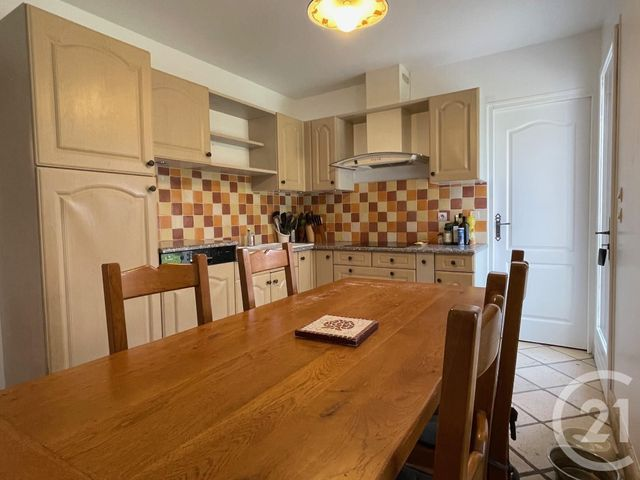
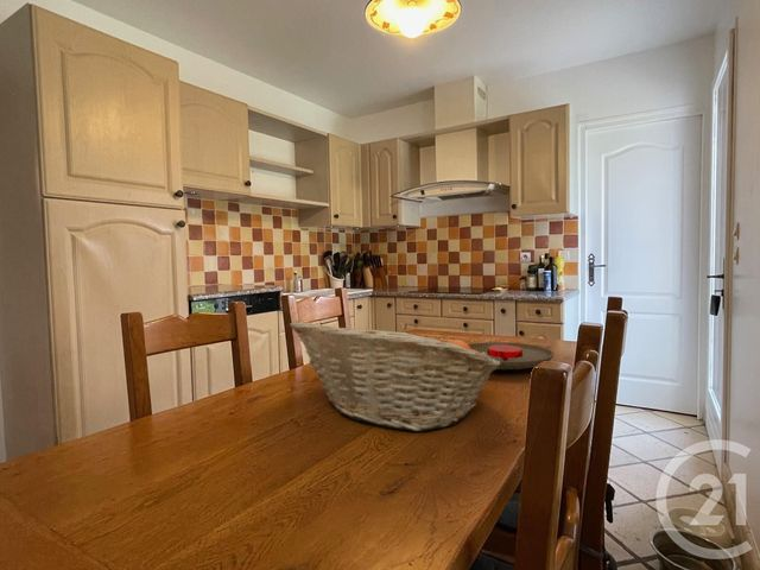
+ plate [467,341,556,370]
+ fruit basket [289,319,500,432]
